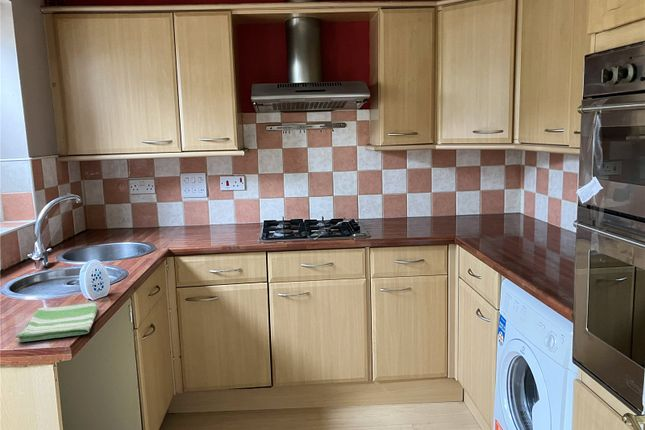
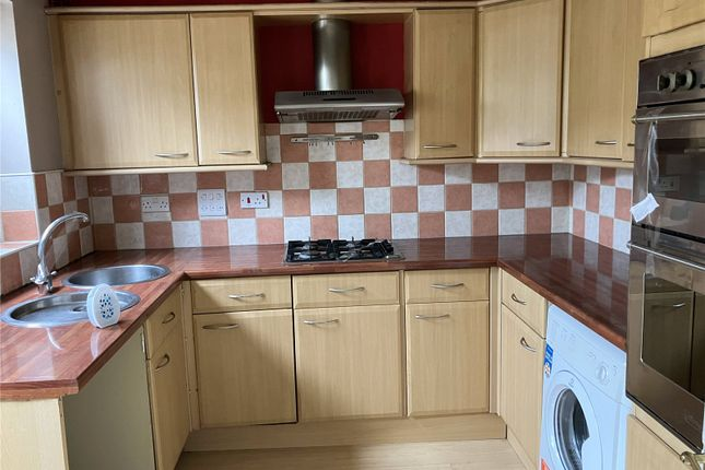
- dish towel [15,301,98,343]
